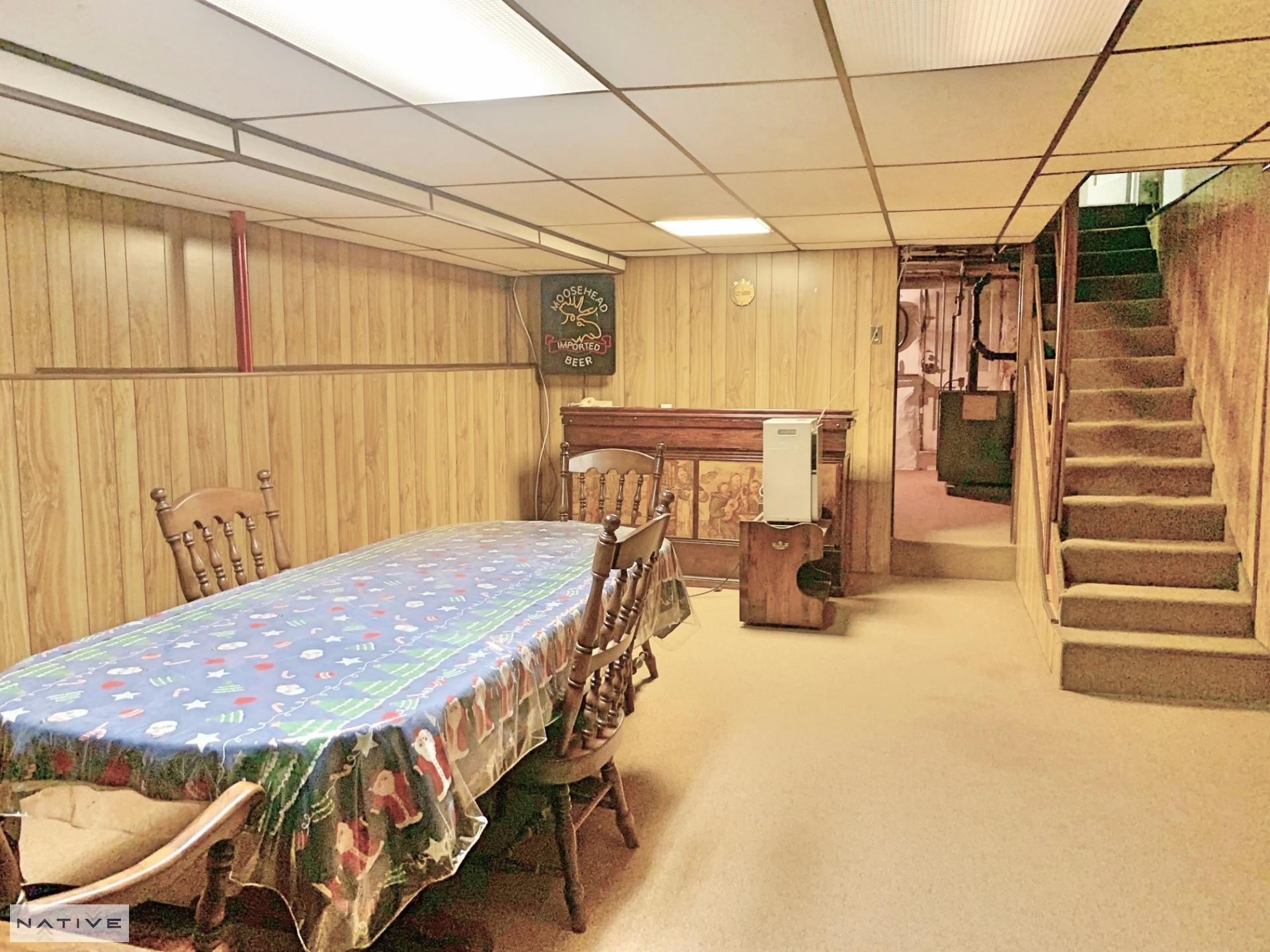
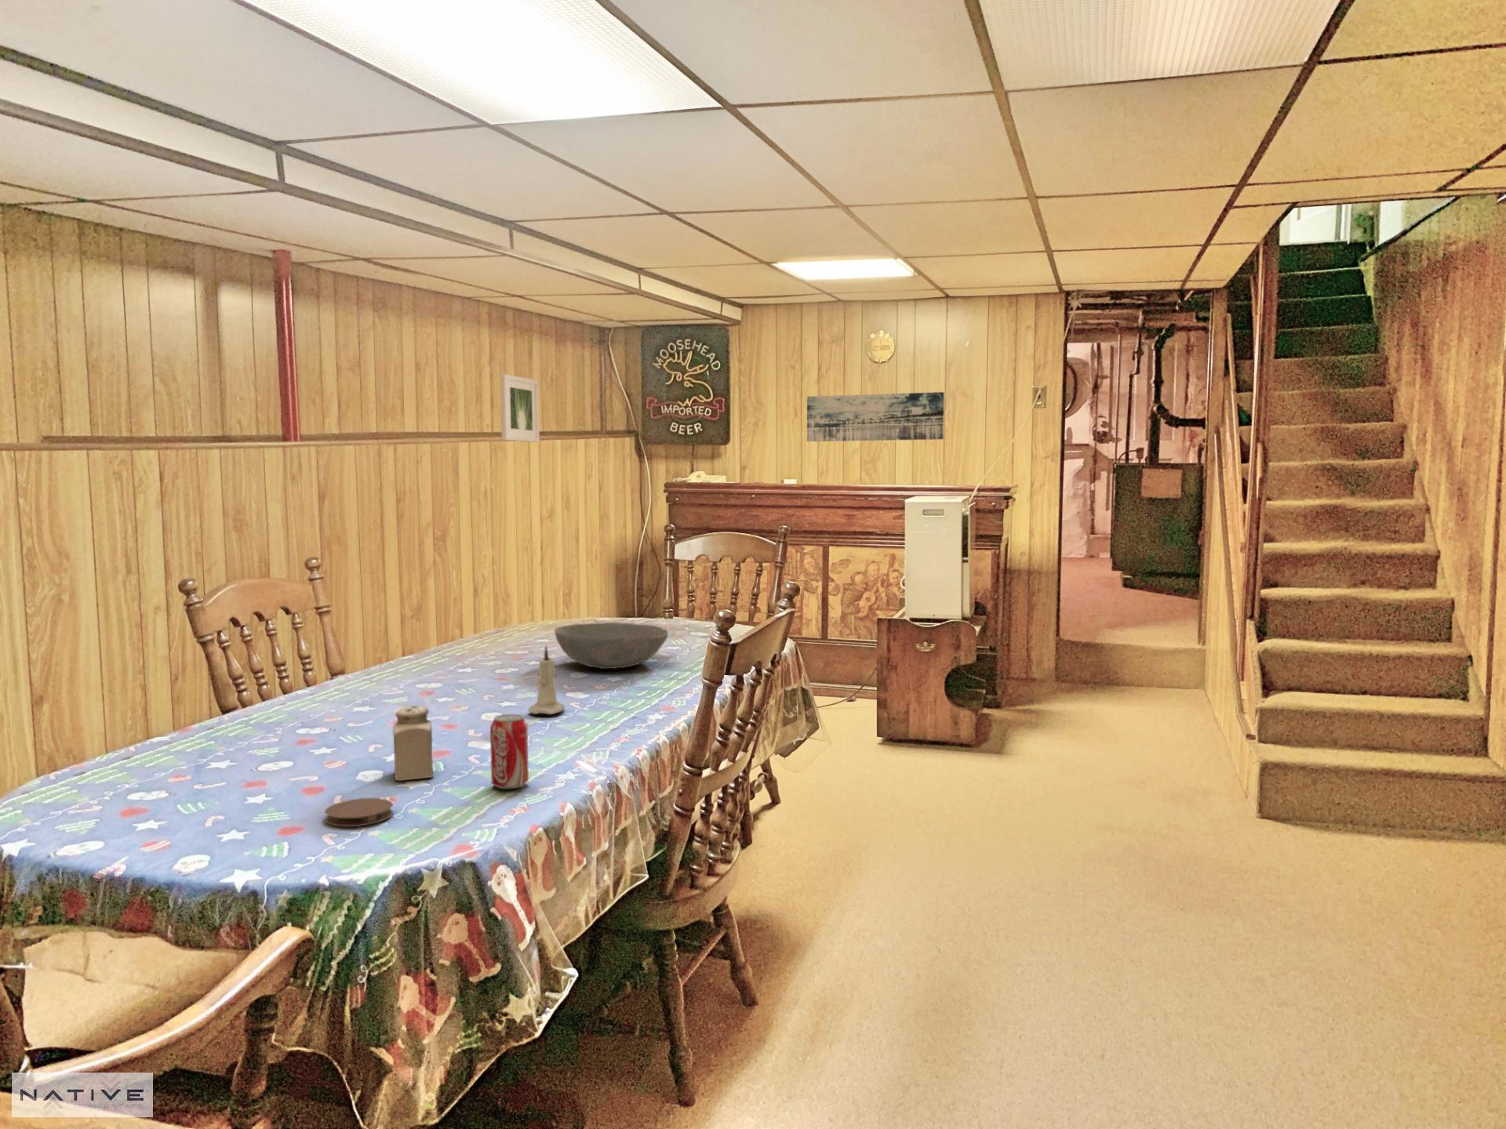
+ bowl [554,621,669,670]
+ beverage can [490,714,529,790]
+ coaster [324,797,394,827]
+ candle [528,644,566,715]
+ wall art [806,391,945,442]
+ salt shaker [393,704,434,782]
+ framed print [499,374,541,444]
